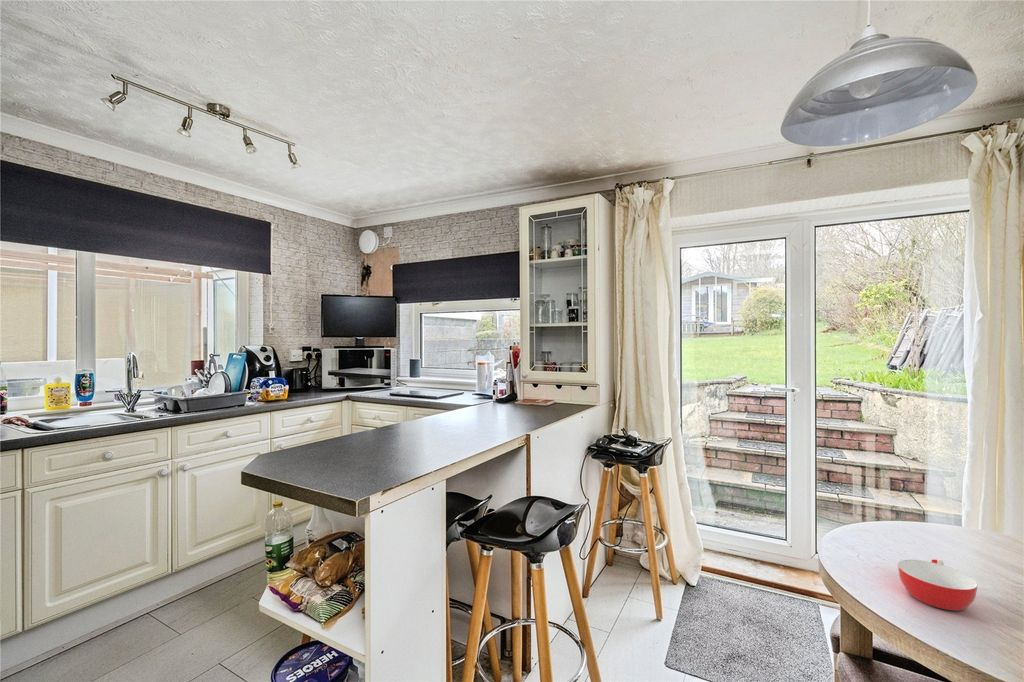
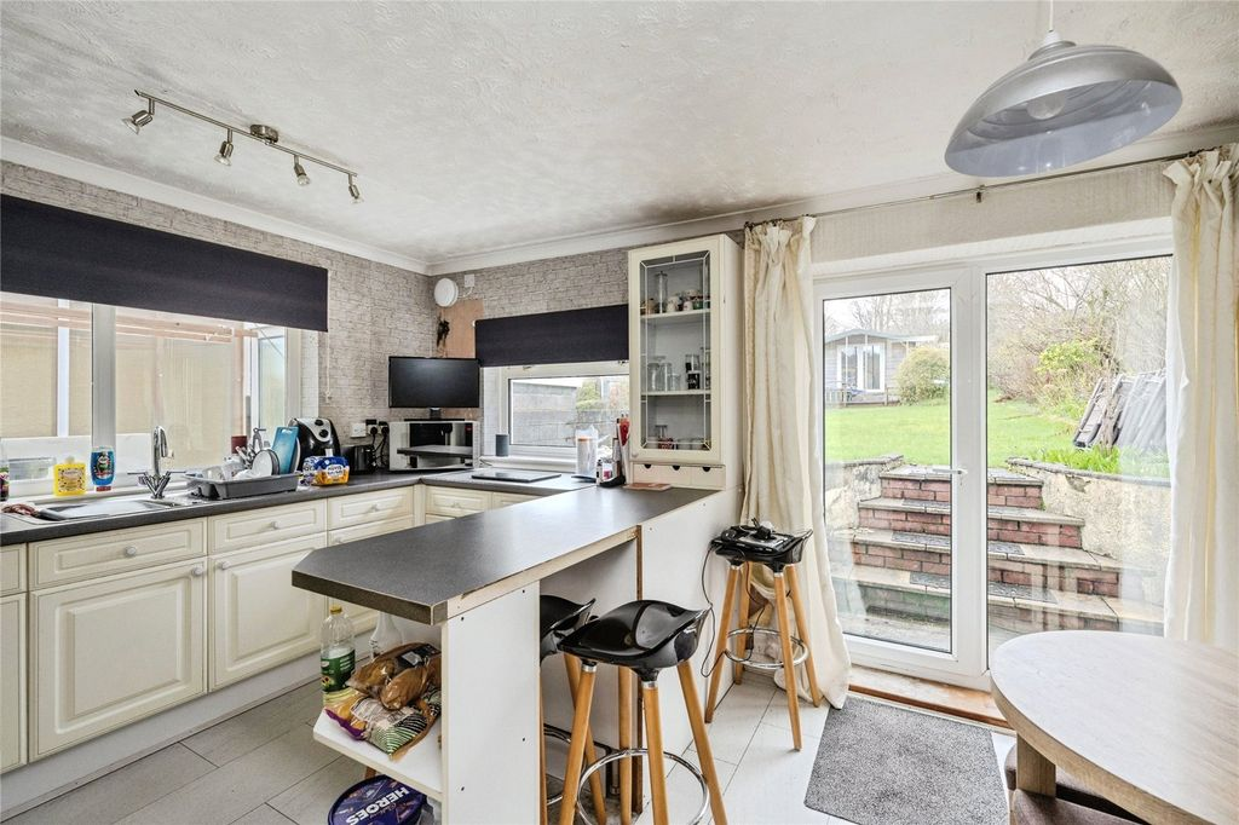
- bowl [897,558,978,612]
